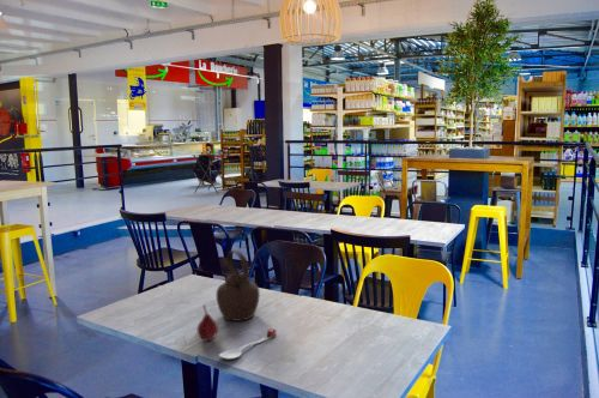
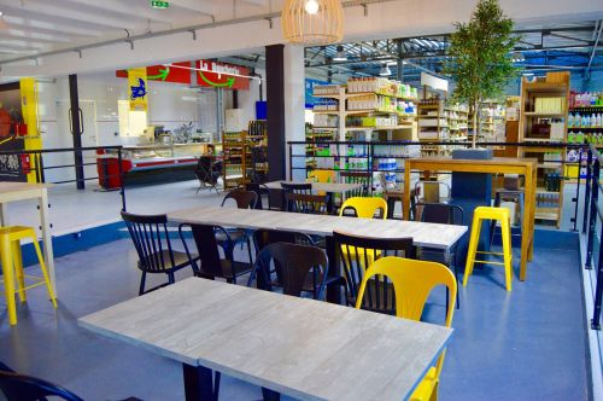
- spoon [218,327,278,360]
- teapot [216,249,261,322]
- fruit [196,304,219,342]
